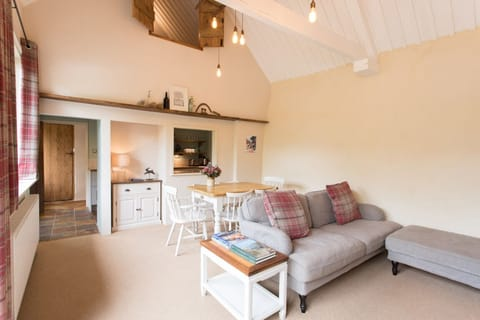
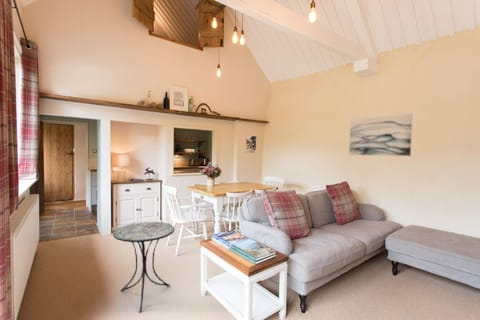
+ wall art [348,113,413,157]
+ side table [112,221,175,314]
